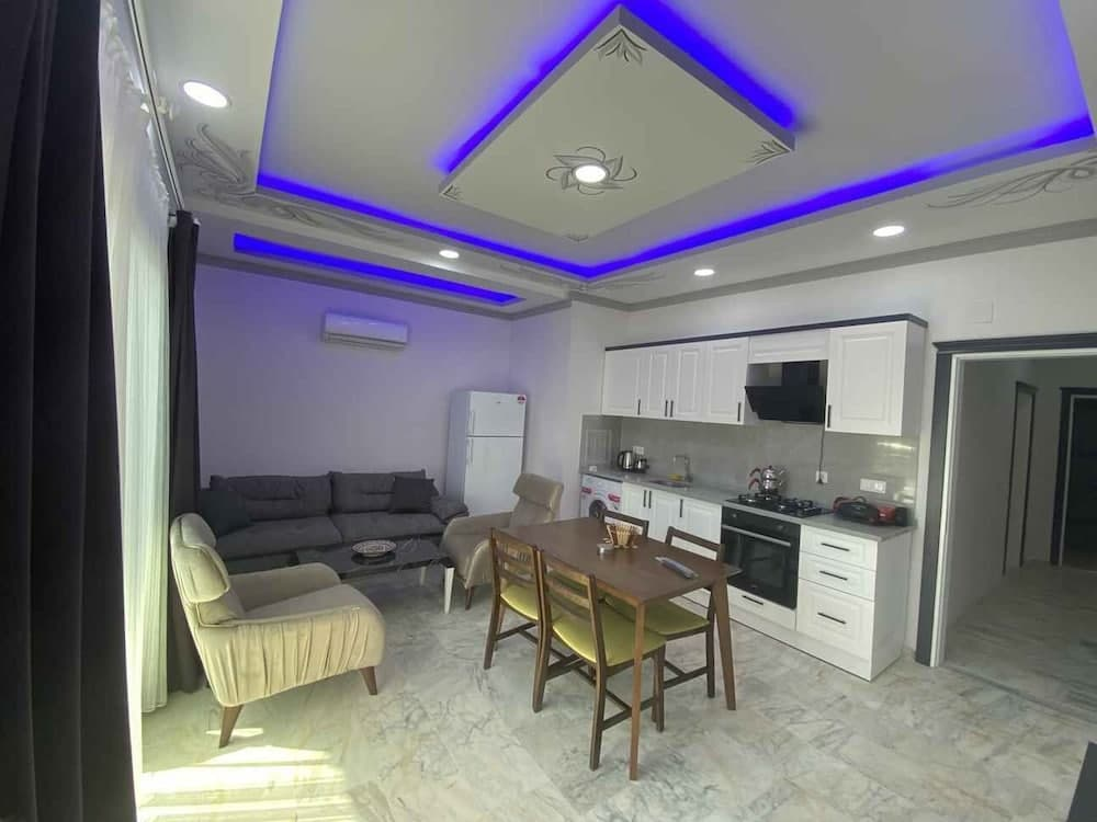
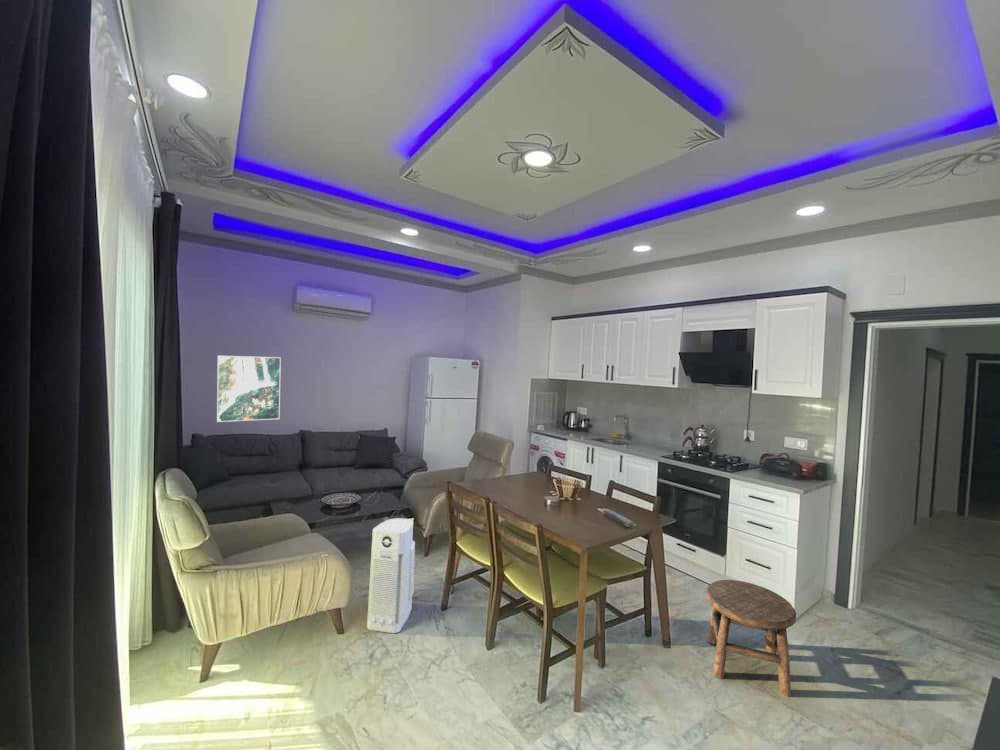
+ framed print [216,355,282,423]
+ air purifier [366,517,416,634]
+ stool [705,579,797,698]
